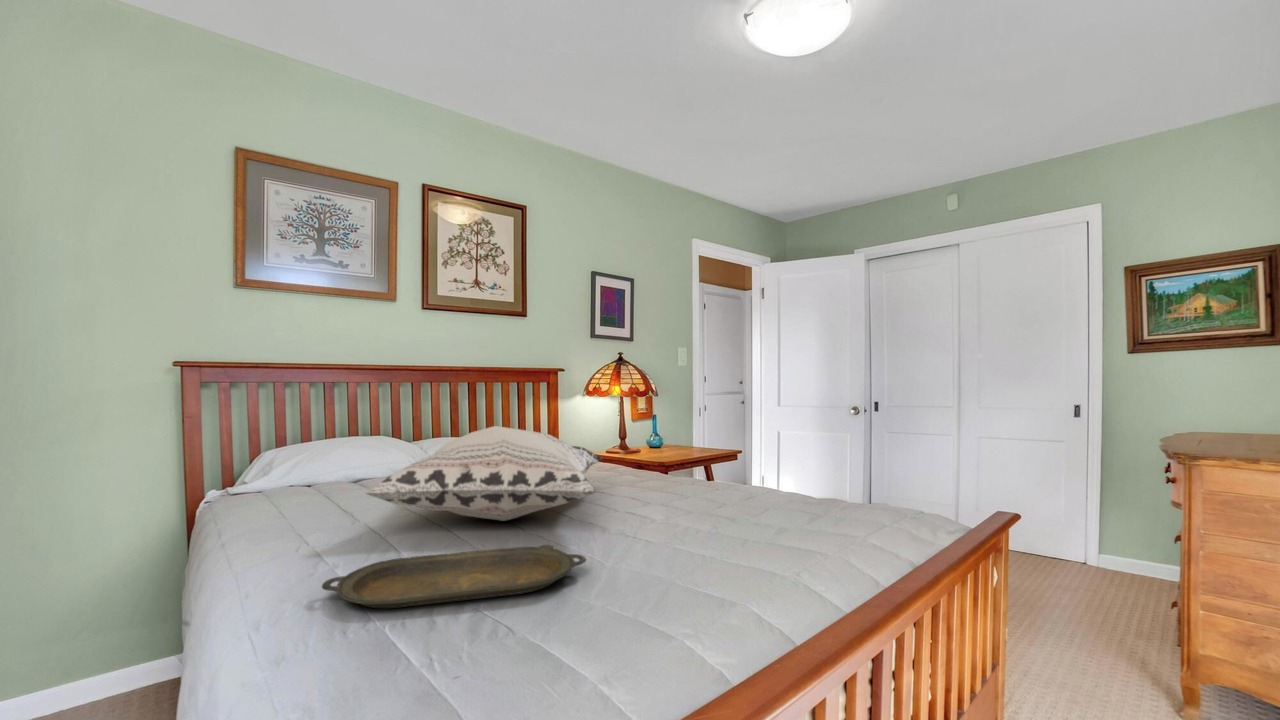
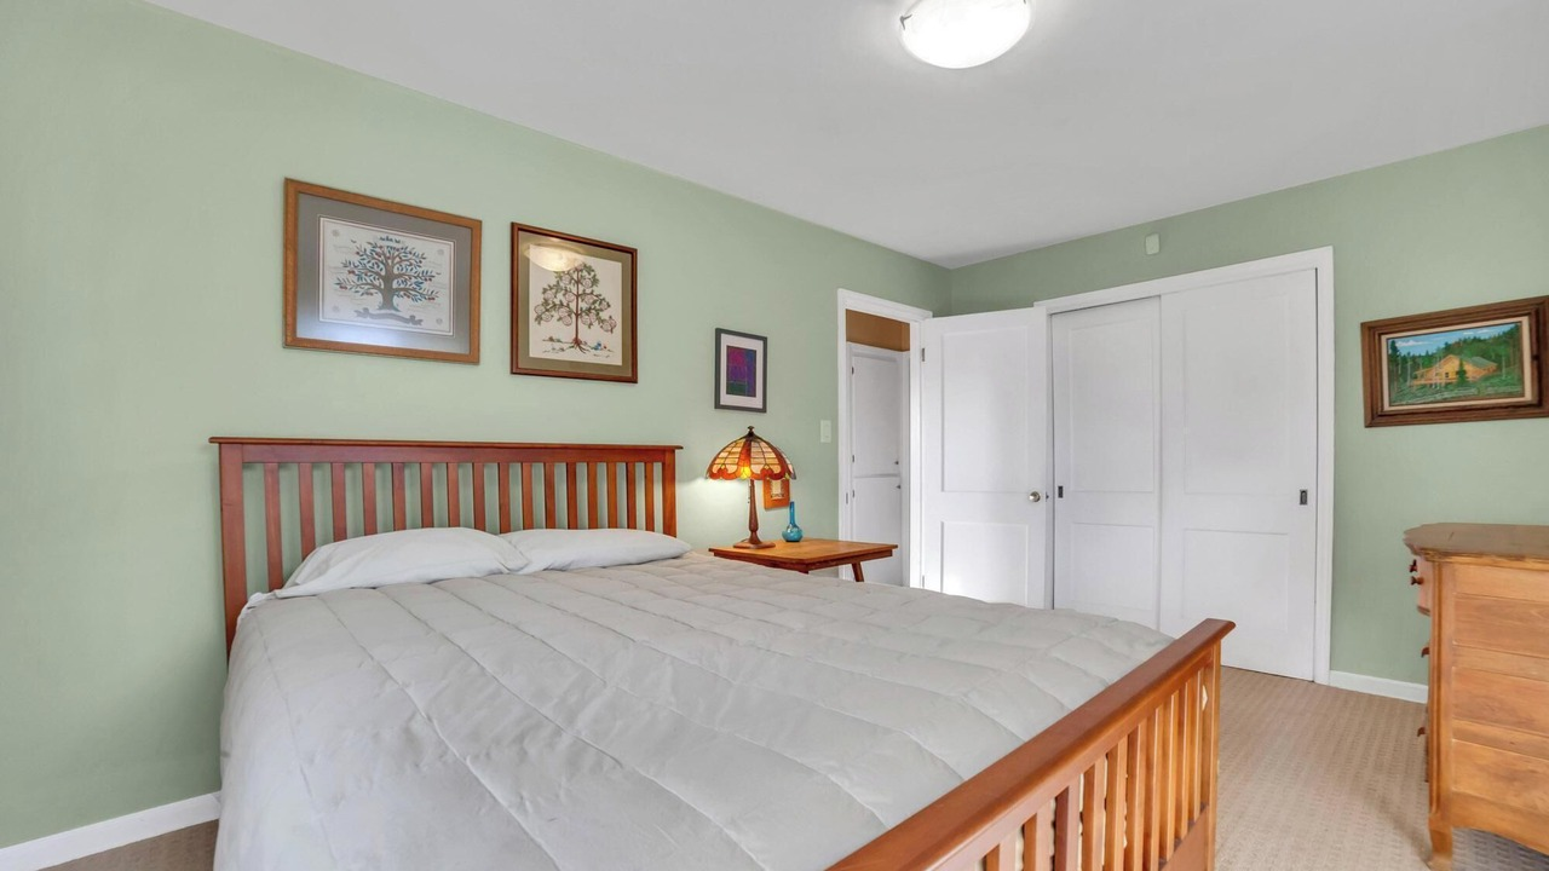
- serving tray [321,544,587,609]
- decorative pillow [365,425,603,522]
